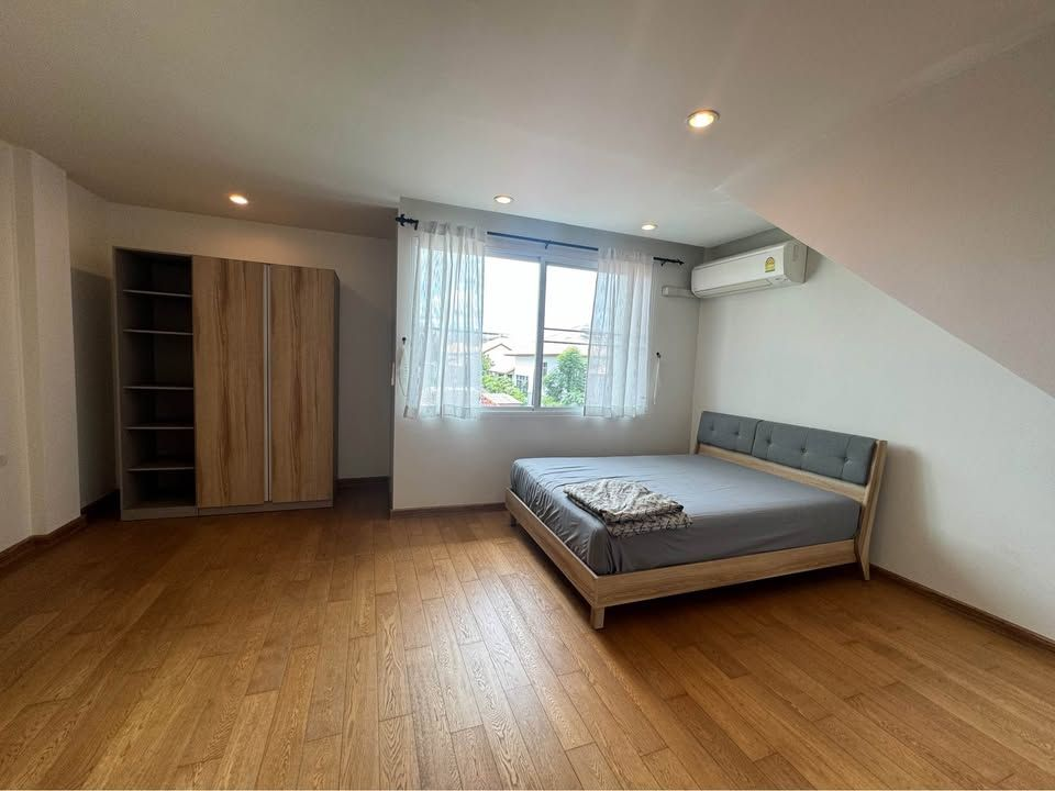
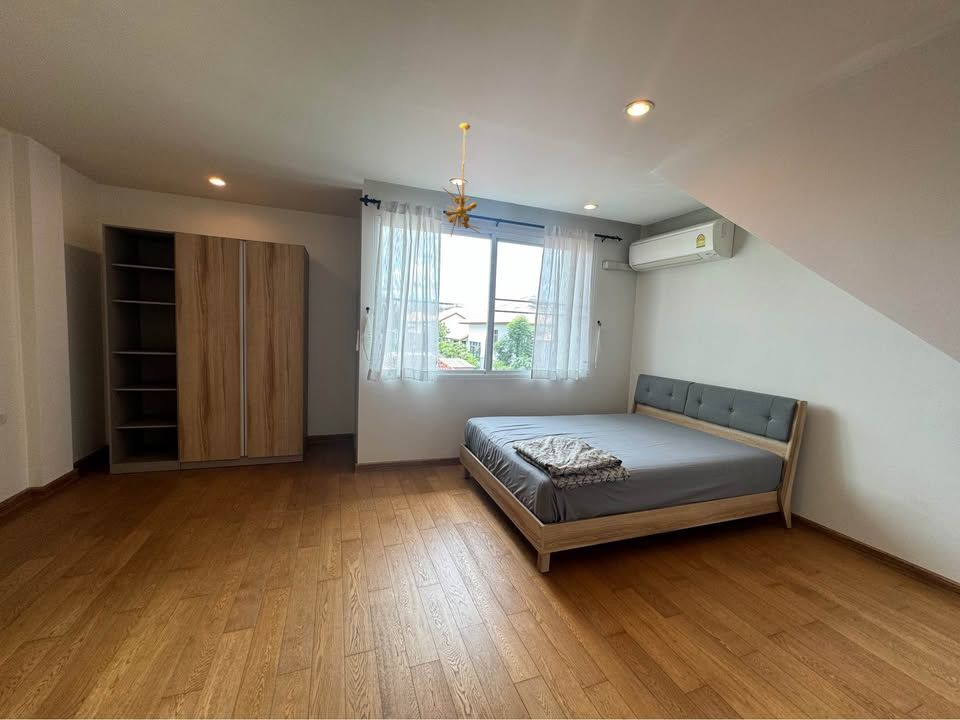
+ chandelier [442,122,482,237]
